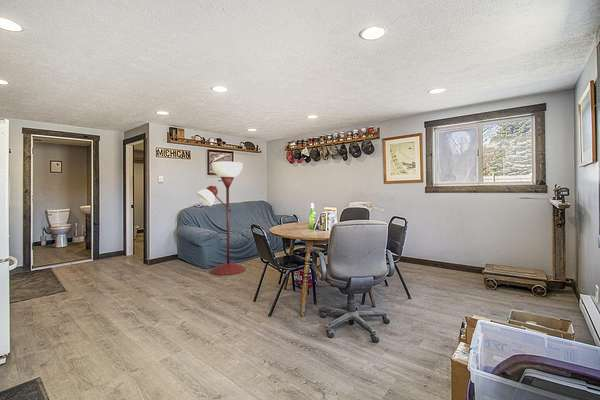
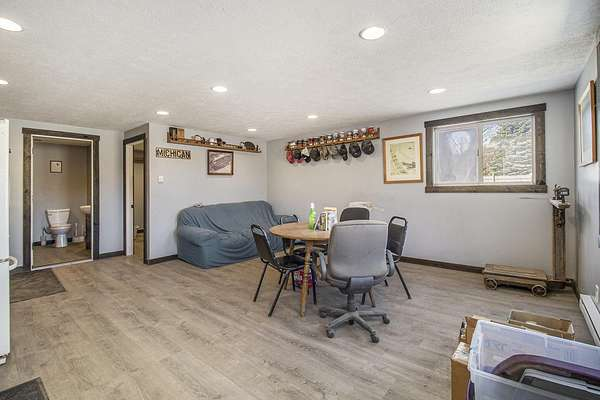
- floor lamp [196,161,247,276]
